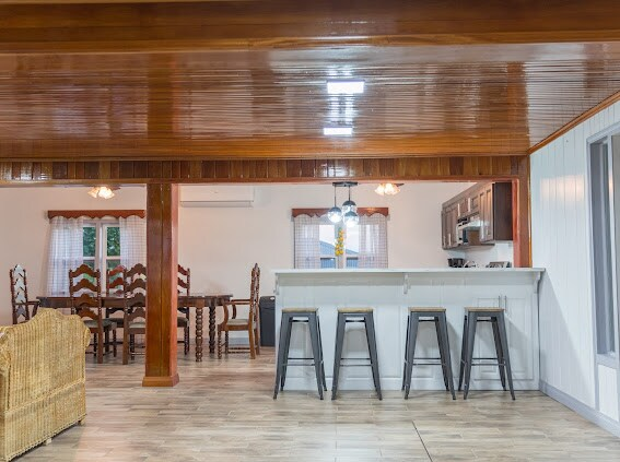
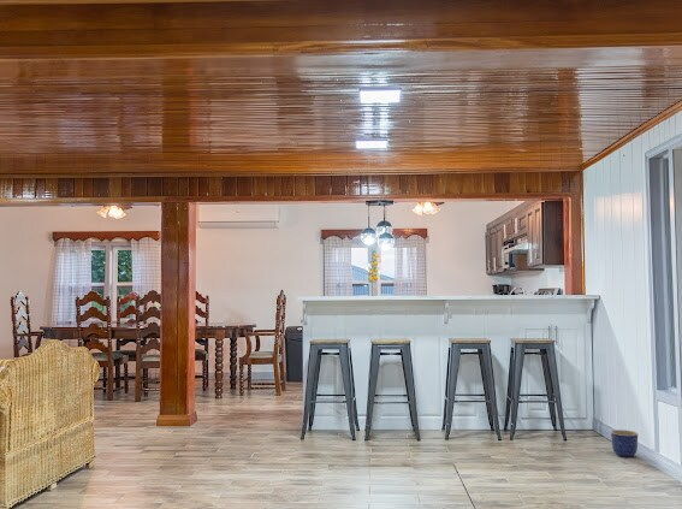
+ planter [610,428,639,458]
